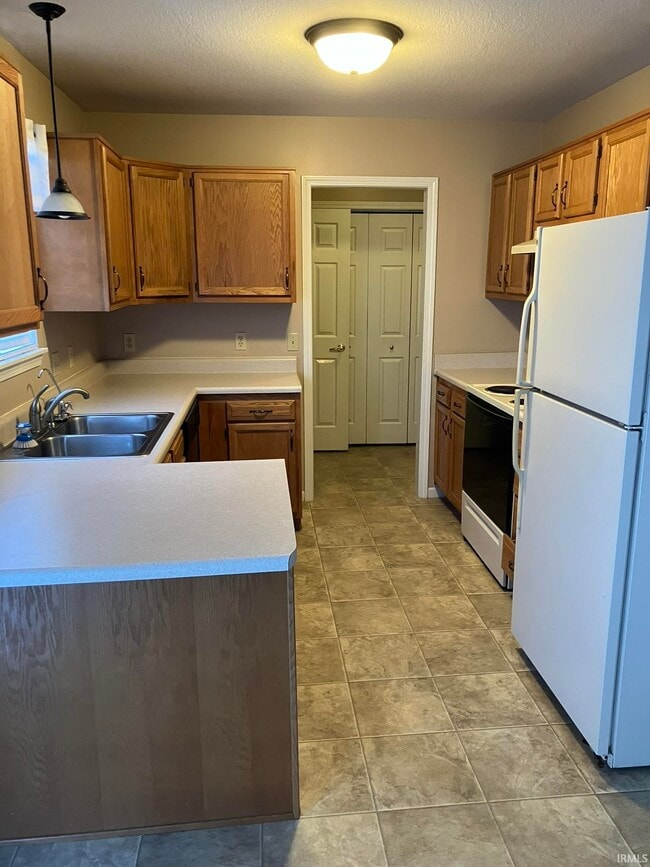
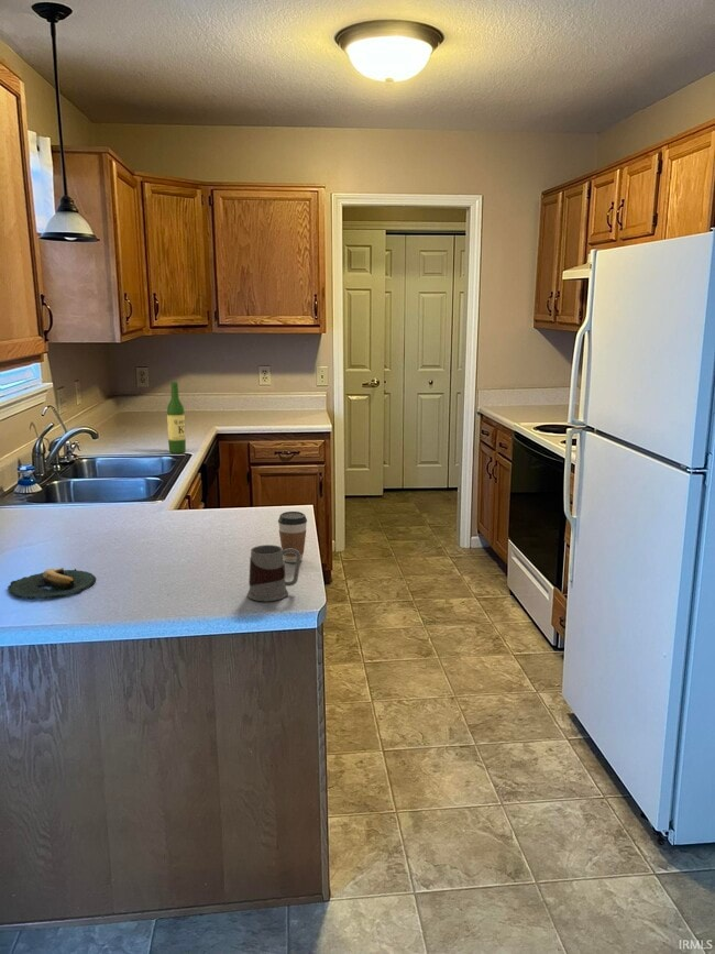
+ coffee cup [277,511,308,563]
+ mug [246,544,301,602]
+ wine bottle [166,381,187,454]
+ banana [7,567,97,600]
